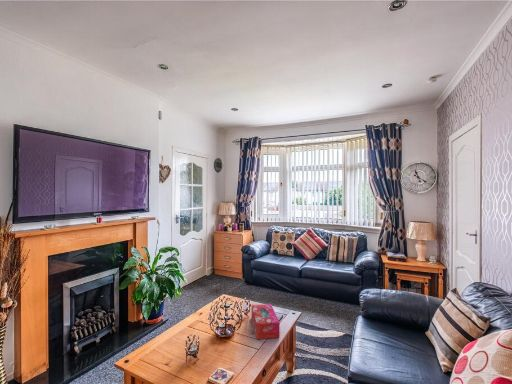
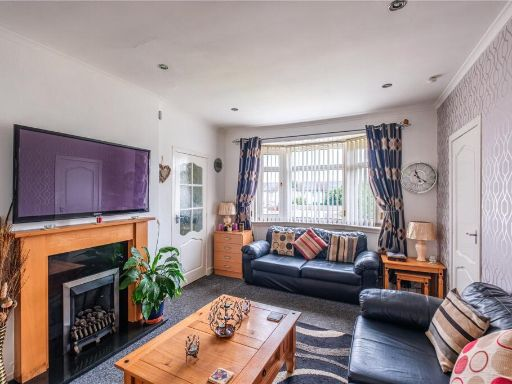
- tissue box [251,303,280,340]
